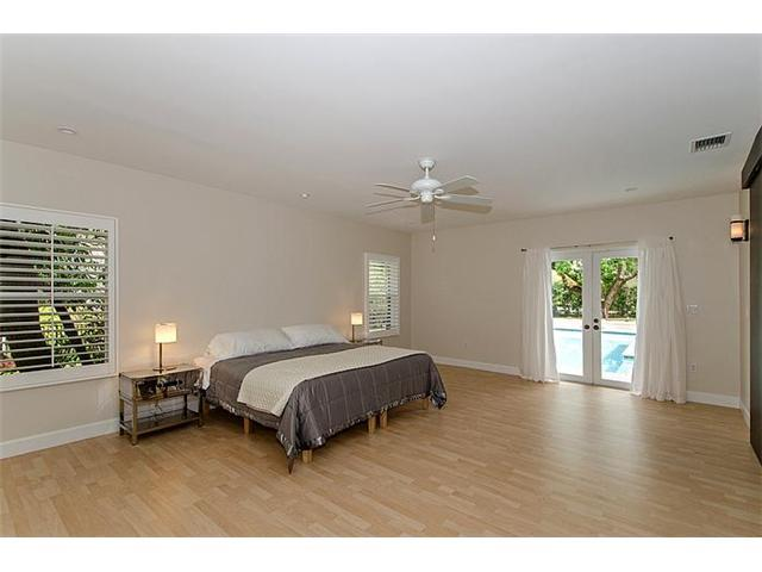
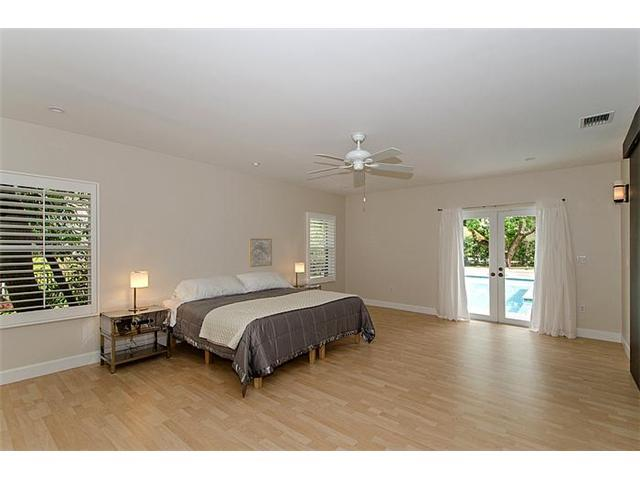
+ wall art [248,238,273,268]
